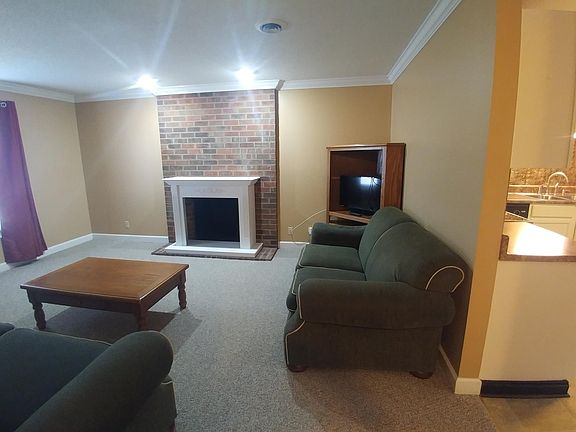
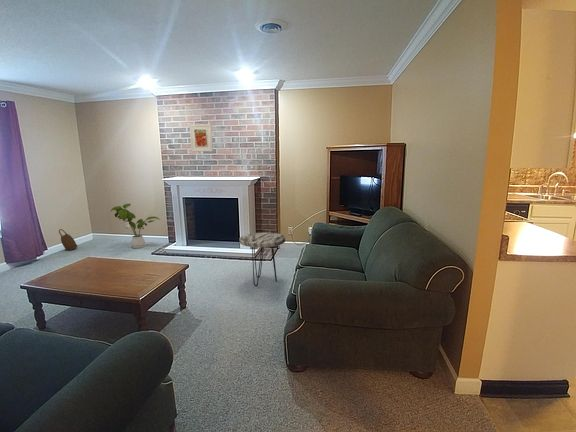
+ house plant [110,203,161,249]
+ side table [238,232,286,287]
+ basket [58,228,78,252]
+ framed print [189,123,214,153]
